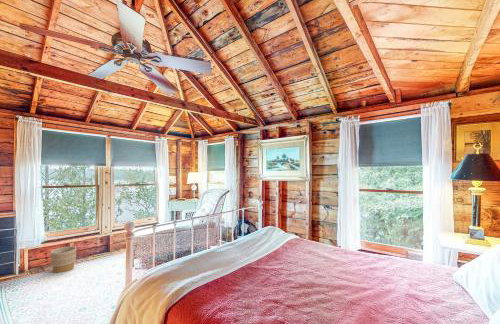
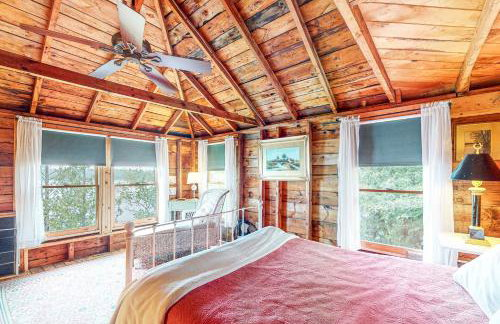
- planter [49,245,77,274]
